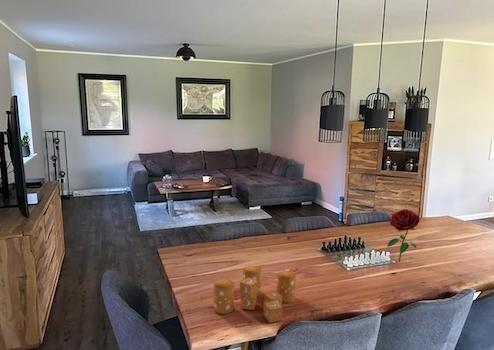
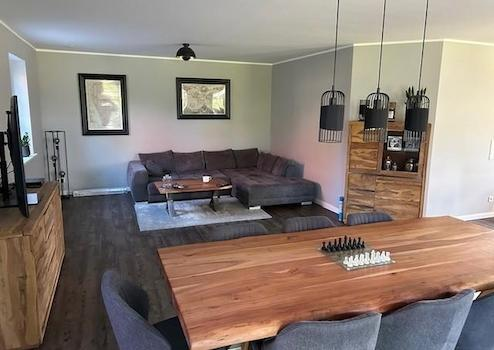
- candle [213,265,297,324]
- flower [386,208,421,263]
